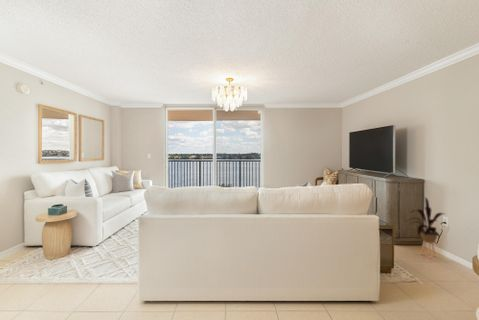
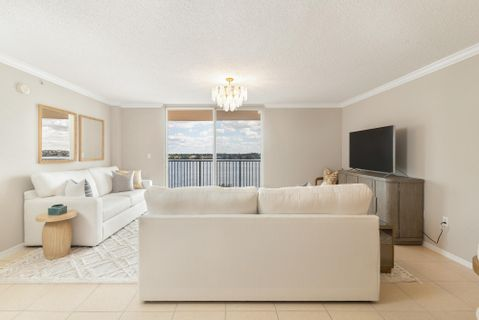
- house plant [404,196,446,260]
